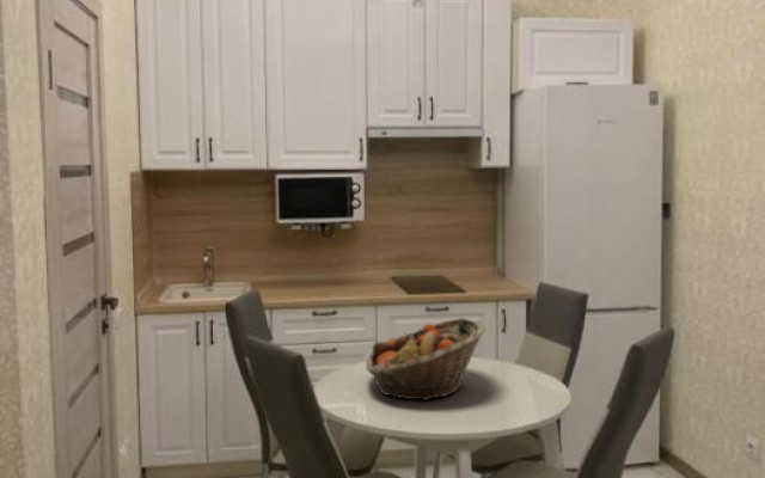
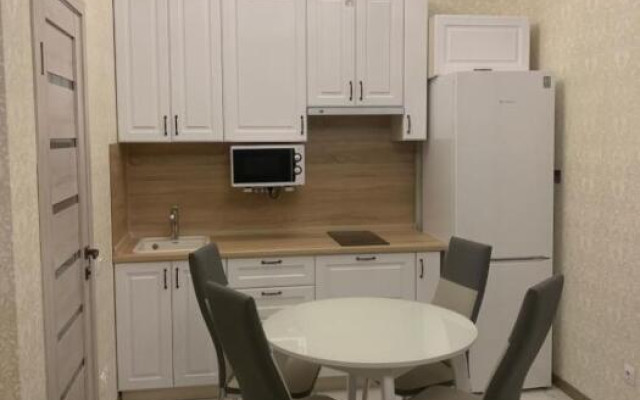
- fruit basket [365,317,488,402]
